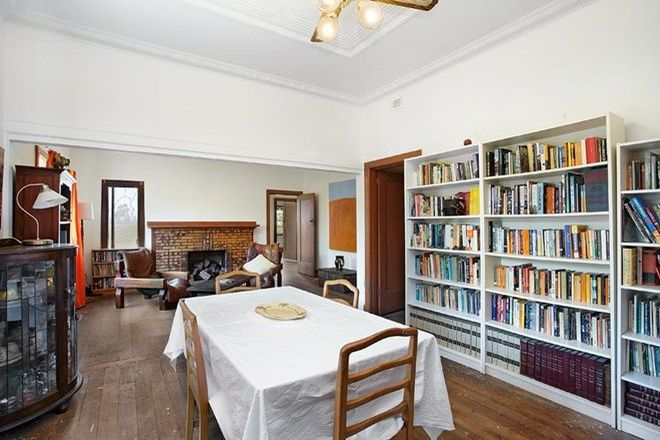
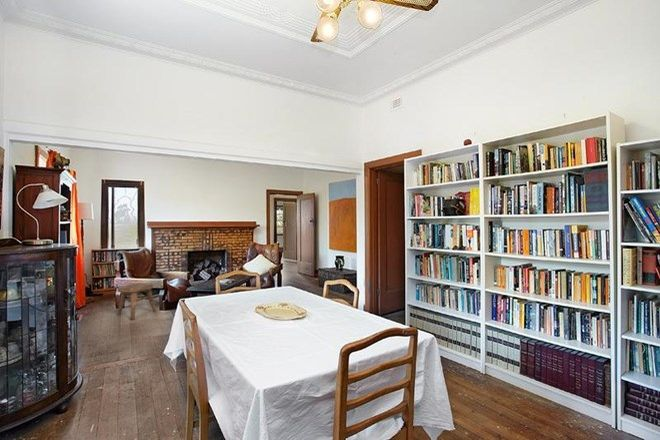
+ stool [116,282,157,321]
